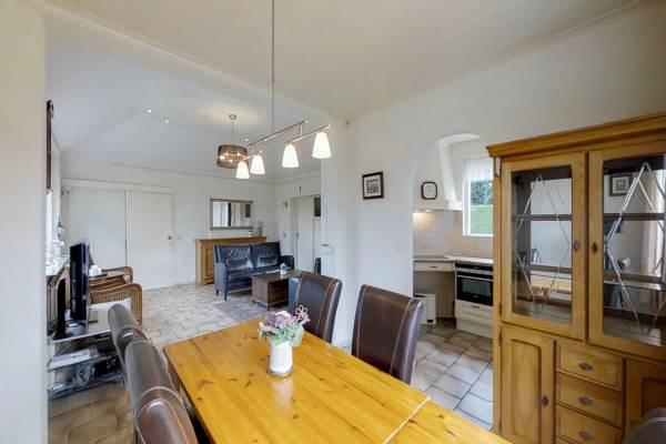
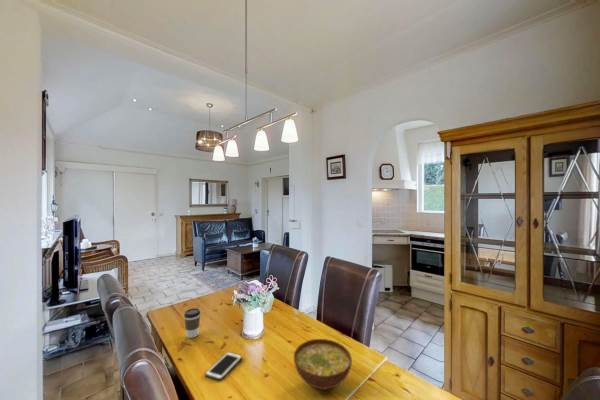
+ coffee cup [183,307,201,339]
+ bowl [293,338,353,391]
+ cell phone [204,351,243,381]
